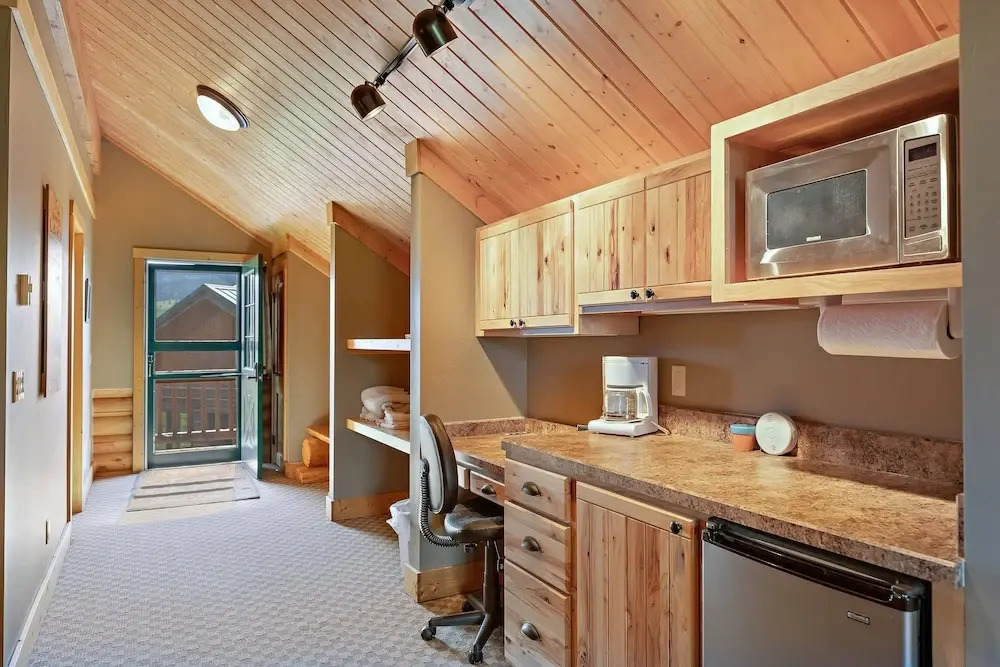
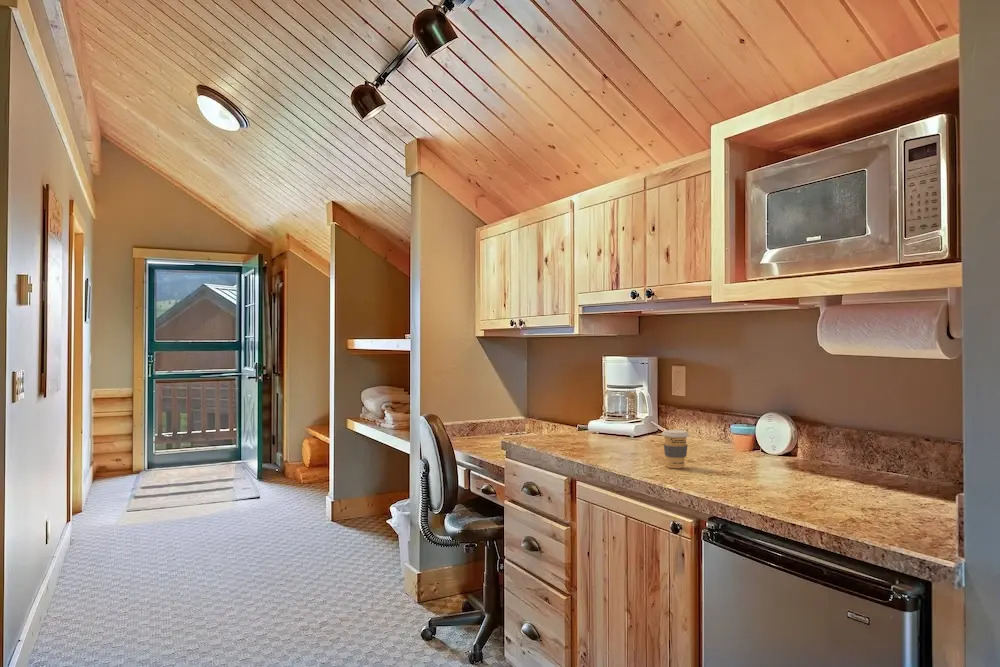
+ coffee cup [661,429,690,469]
